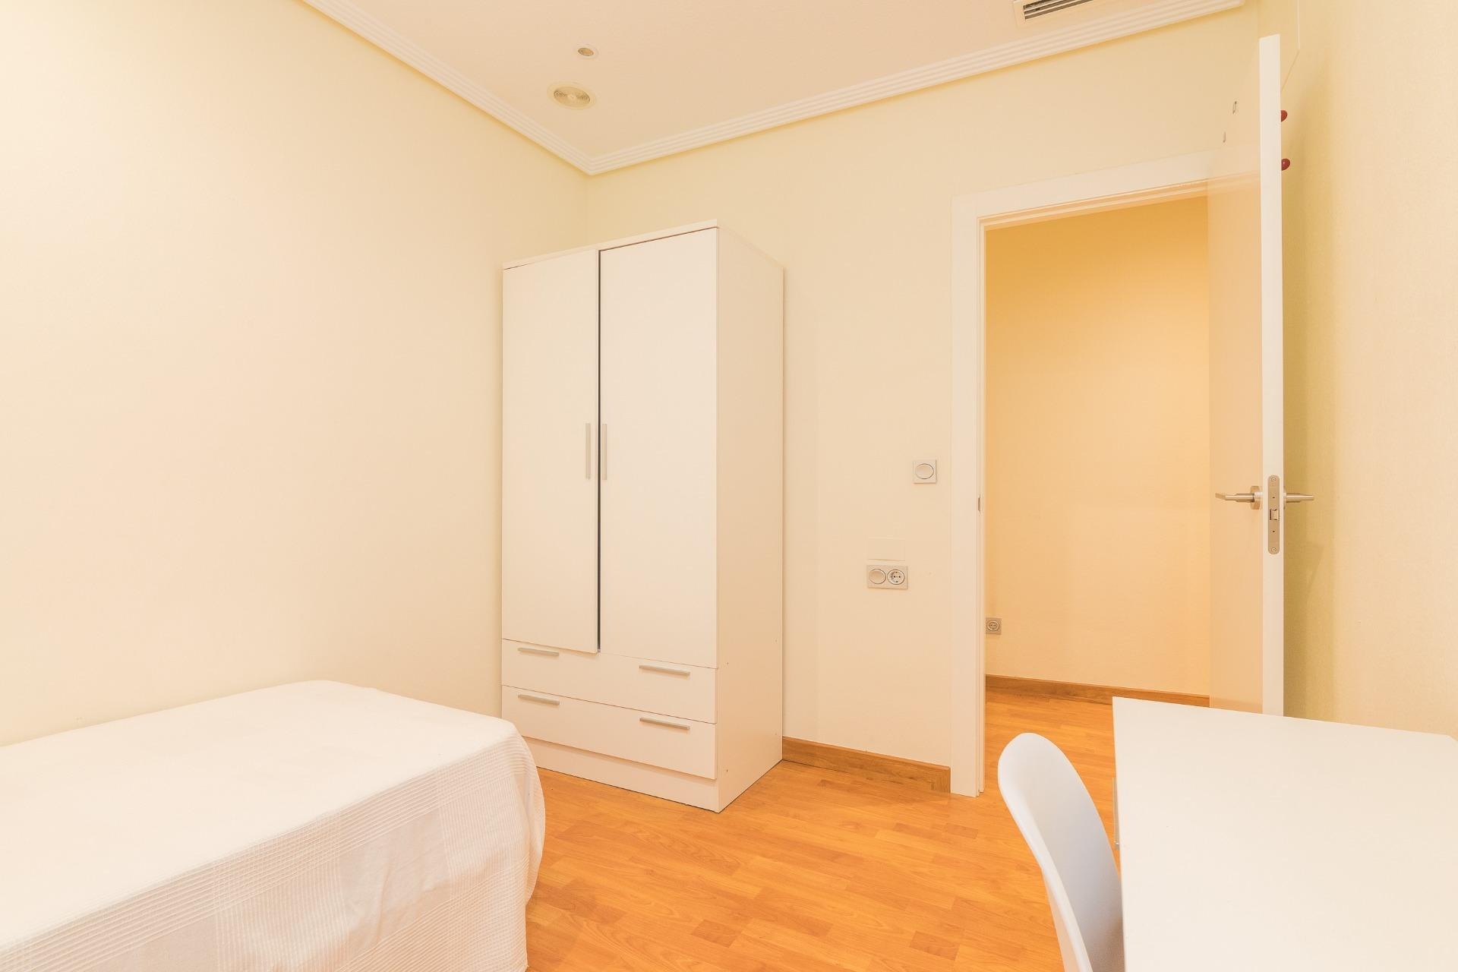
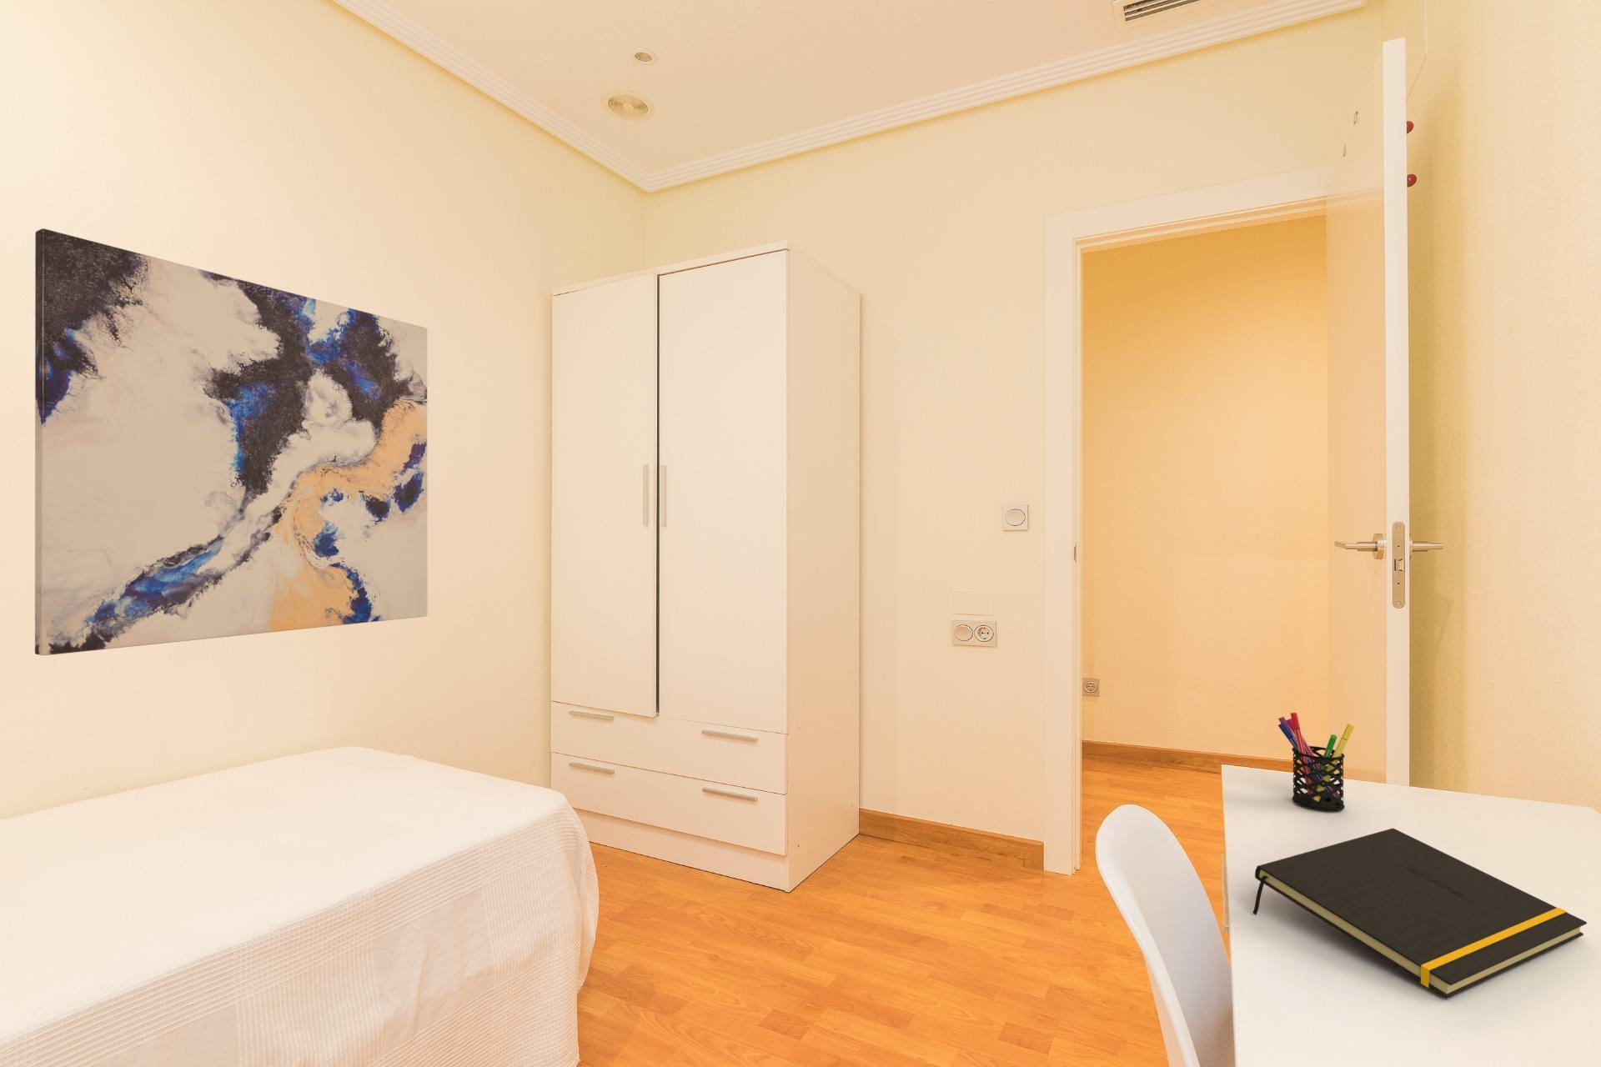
+ pen holder [1277,712,1356,812]
+ notepad [1252,828,1588,999]
+ wall art [35,227,428,656]
